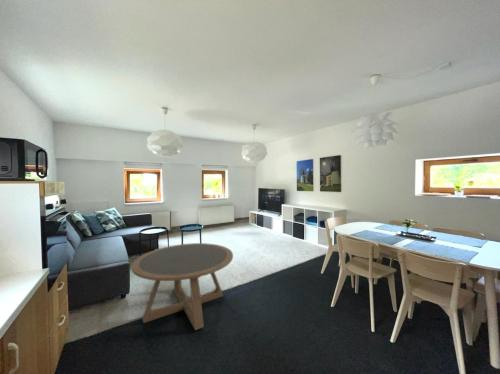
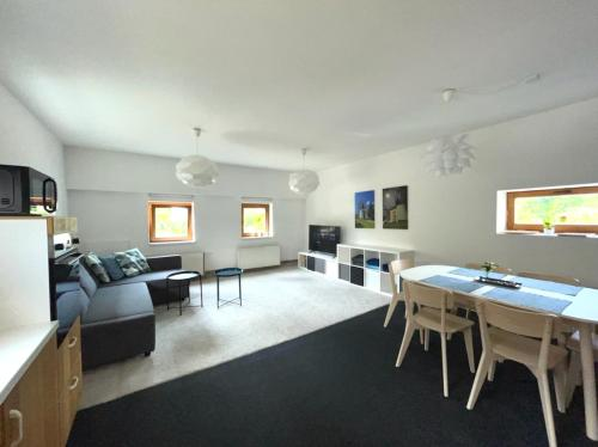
- coffee table [131,242,234,331]
